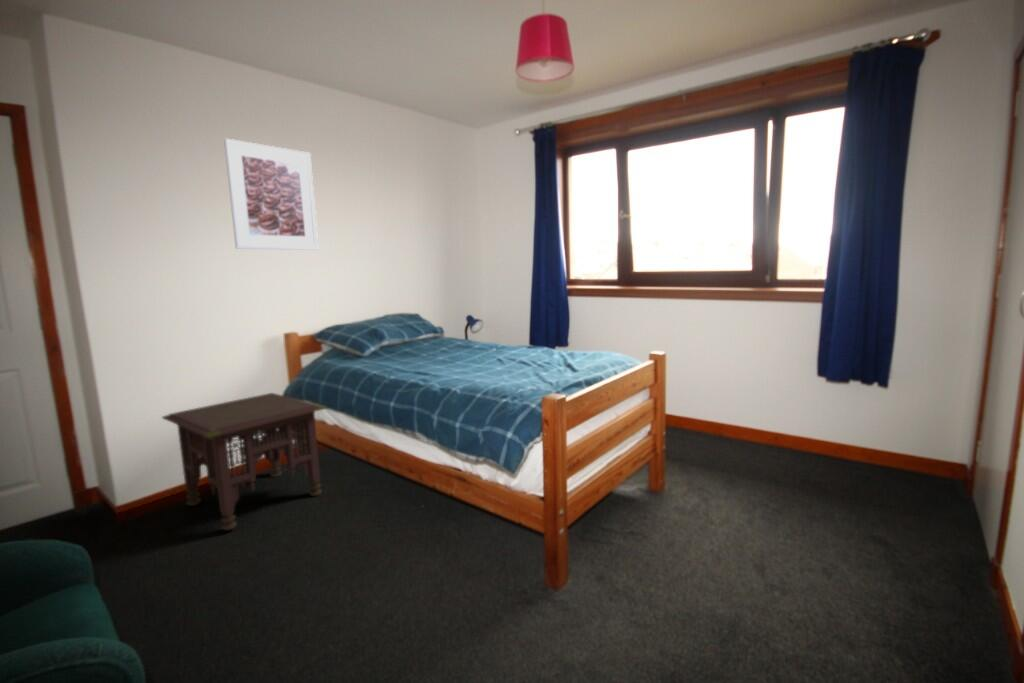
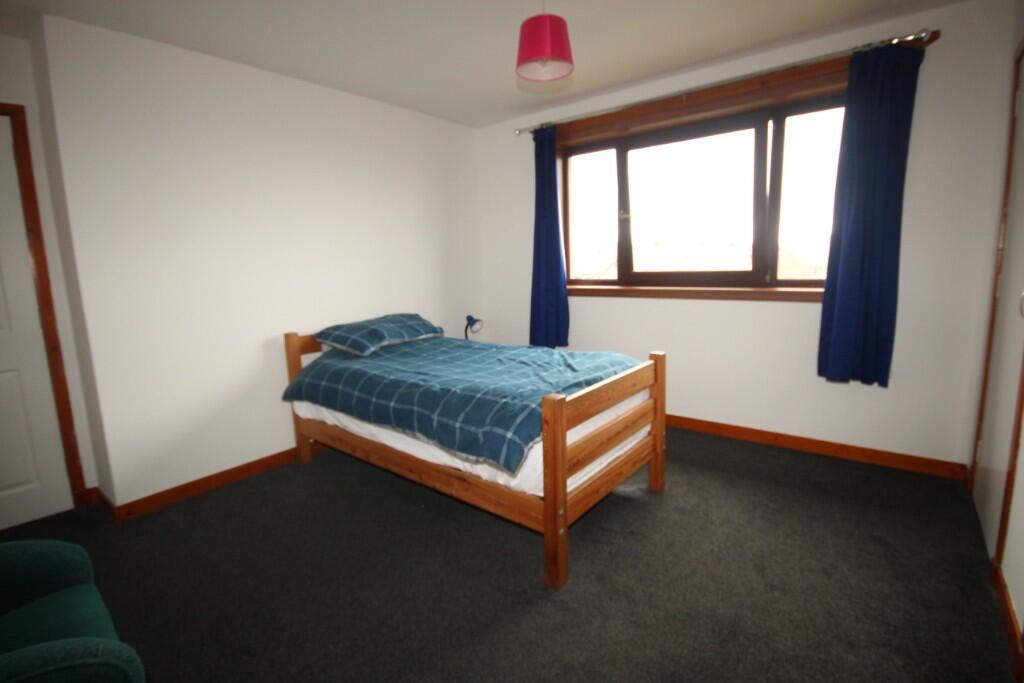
- side table [161,392,329,531]
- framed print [223,138,319,251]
